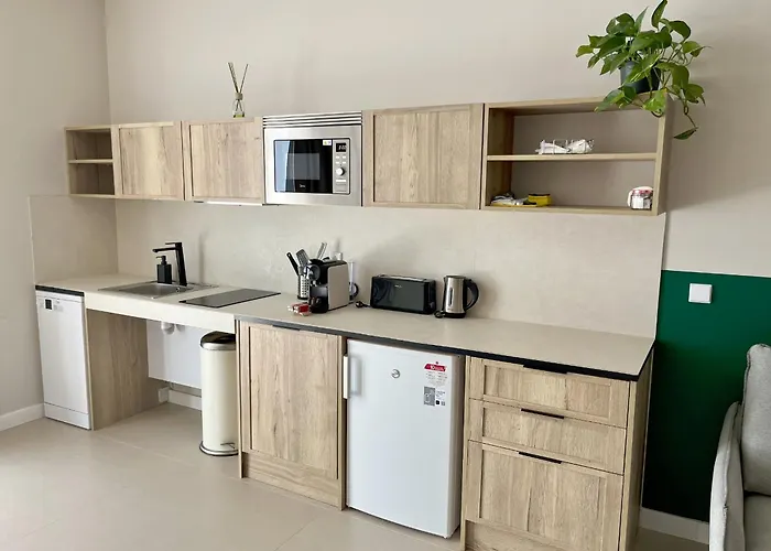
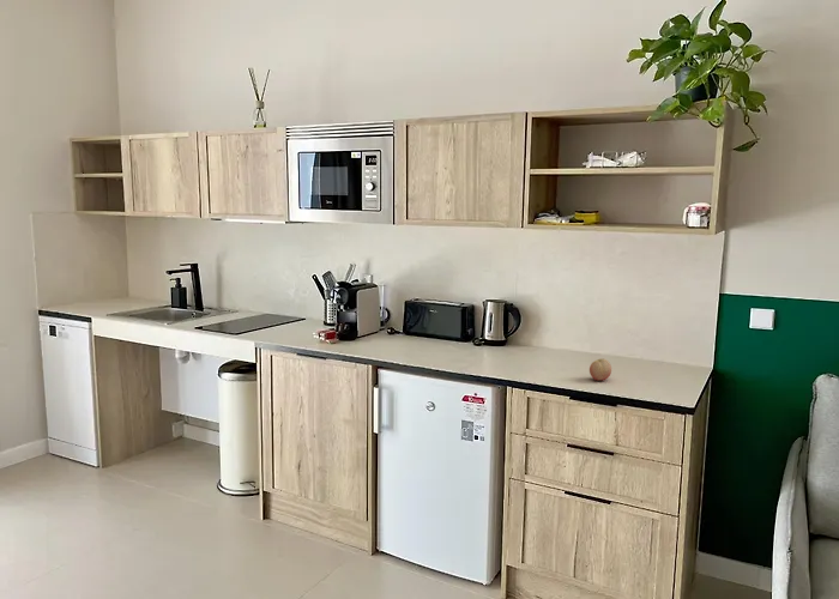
+ fruit [588,357,612,382]
